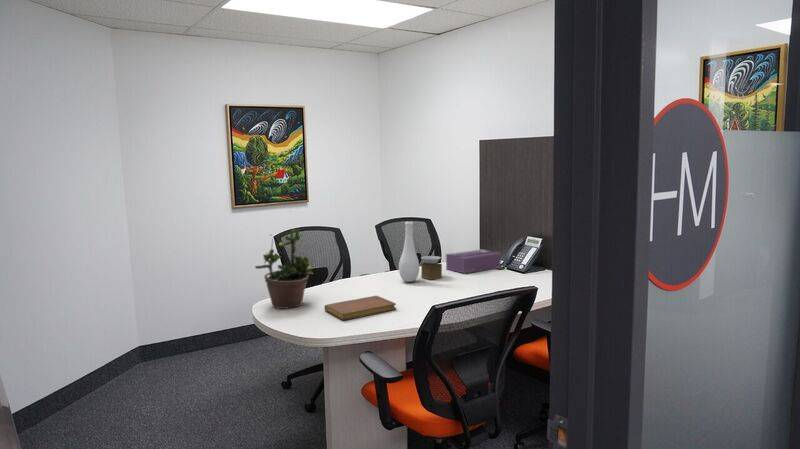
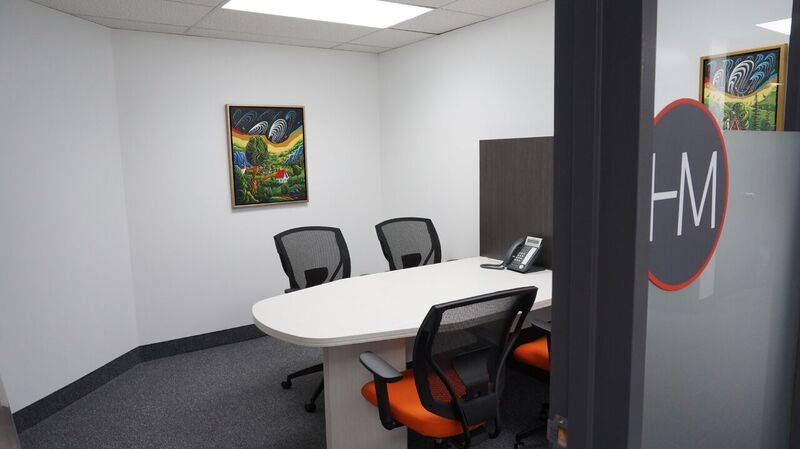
- notebook [324,295,397,321]
- tissue box [445,248,502,274]
- potted plant [254,222,314,310]
- vase [398,221,443,283]
